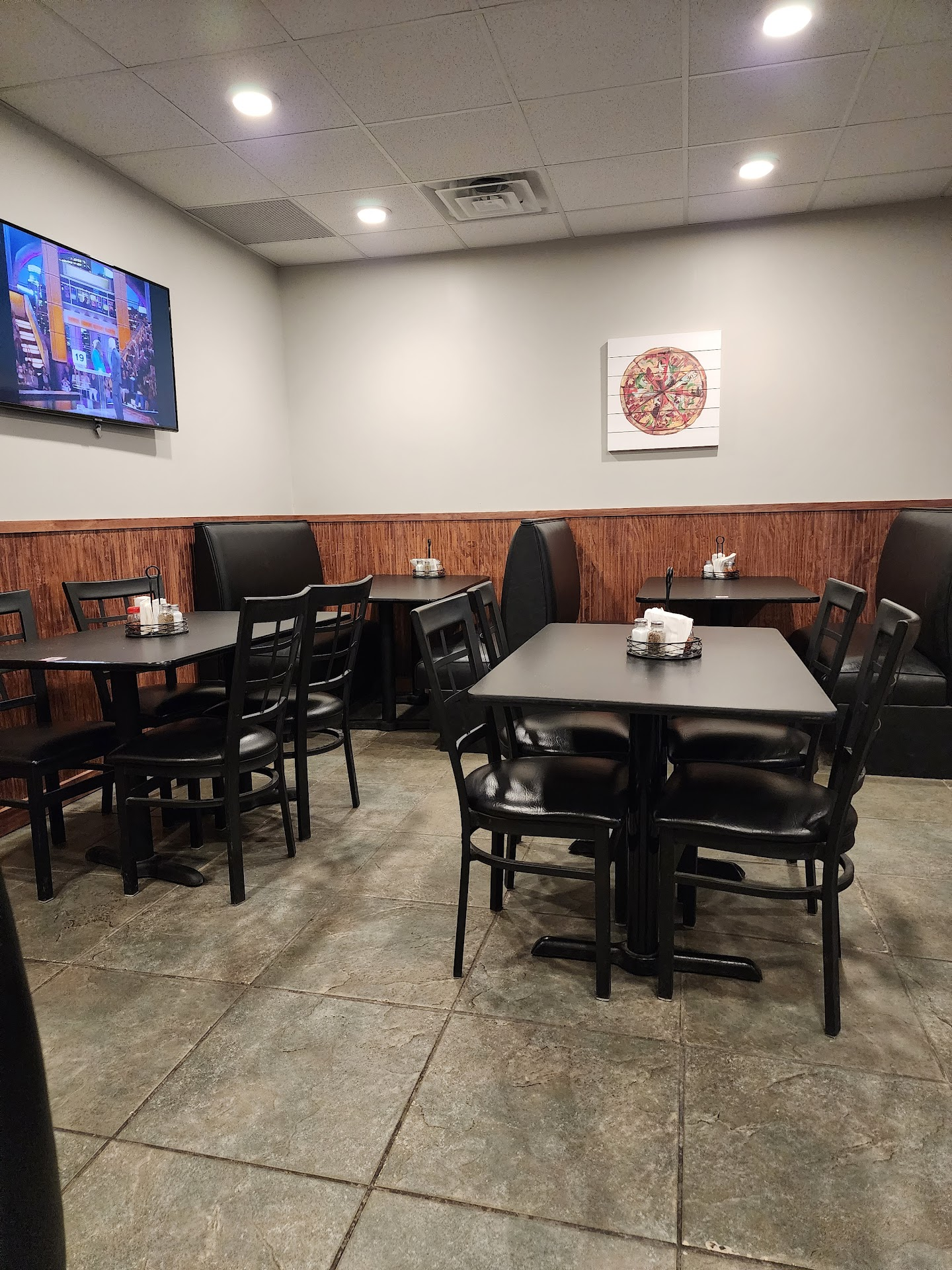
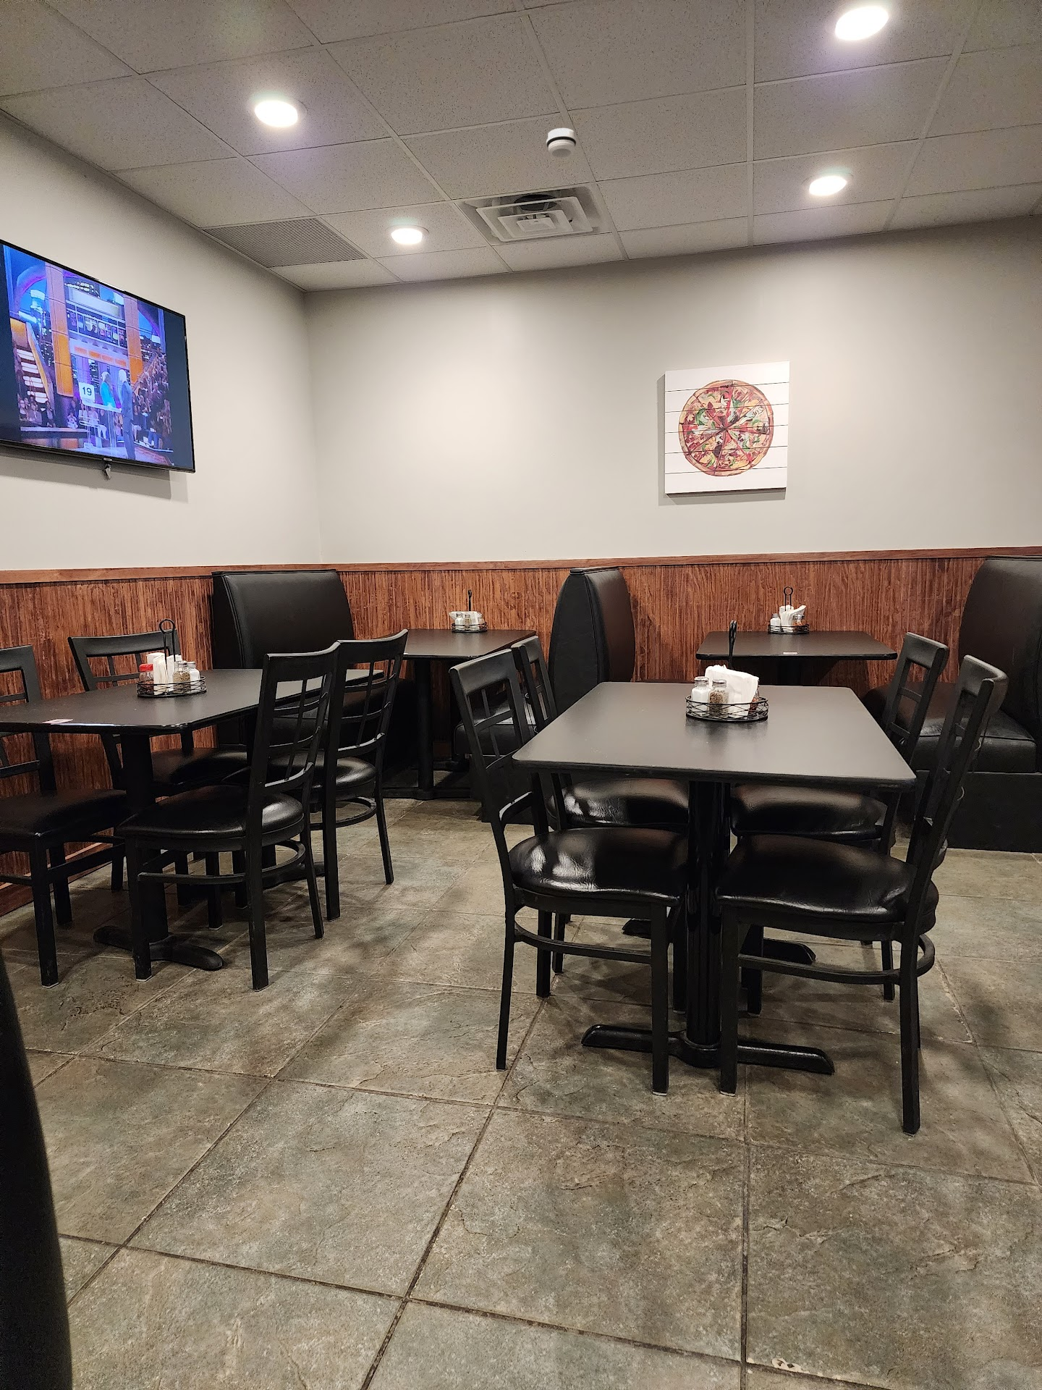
+ smoke detector [545,127,578,159]
